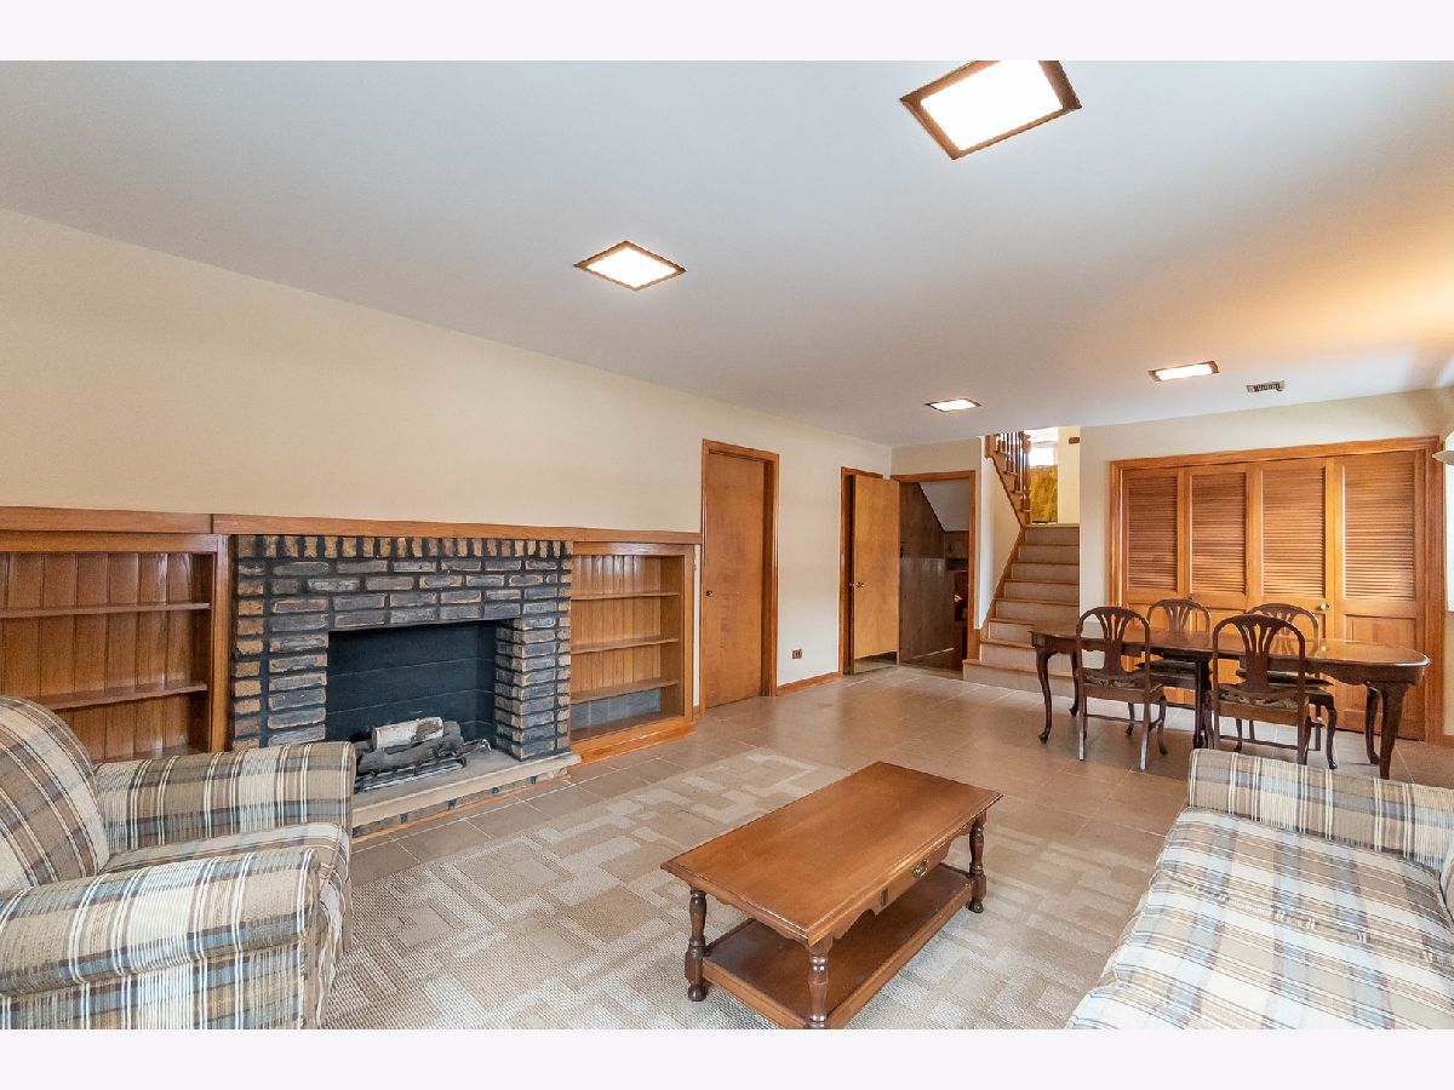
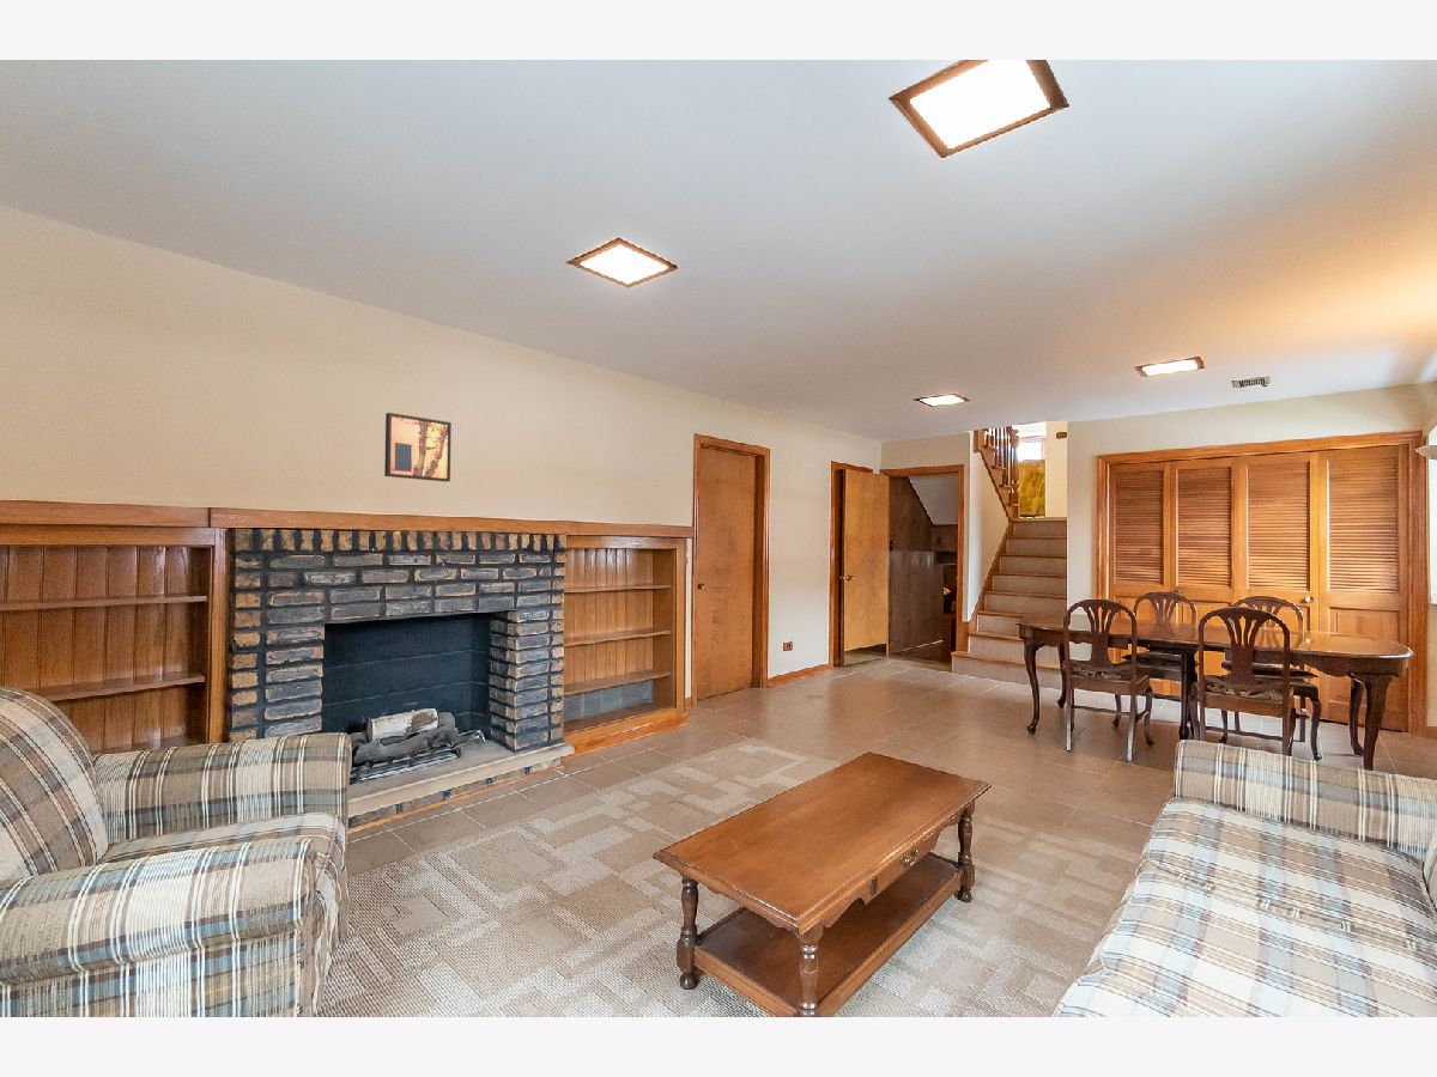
+ wall art [383,412,453,482]
